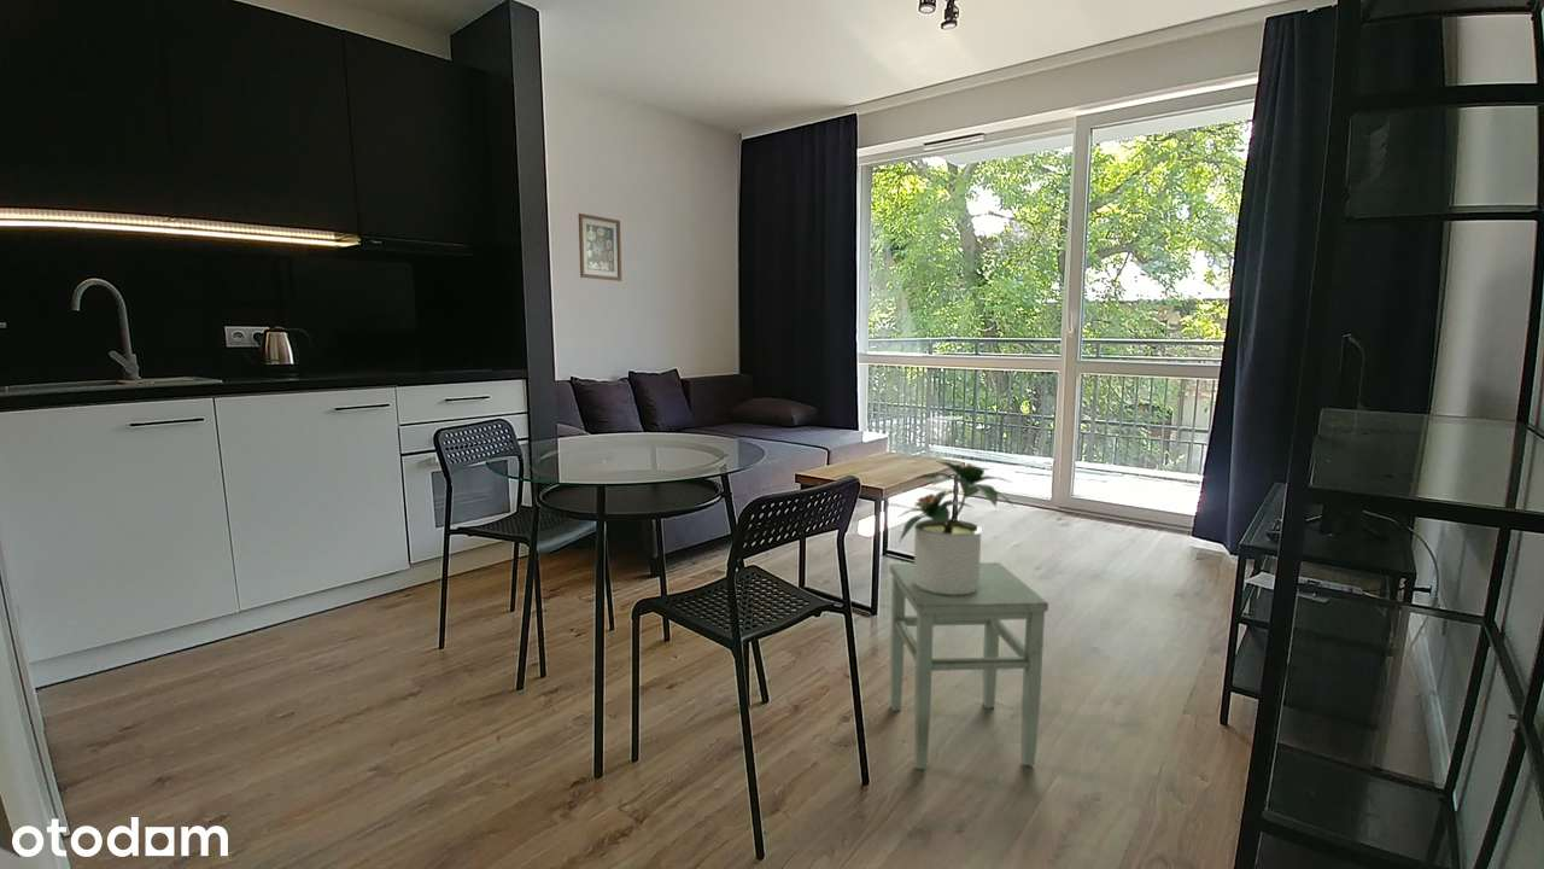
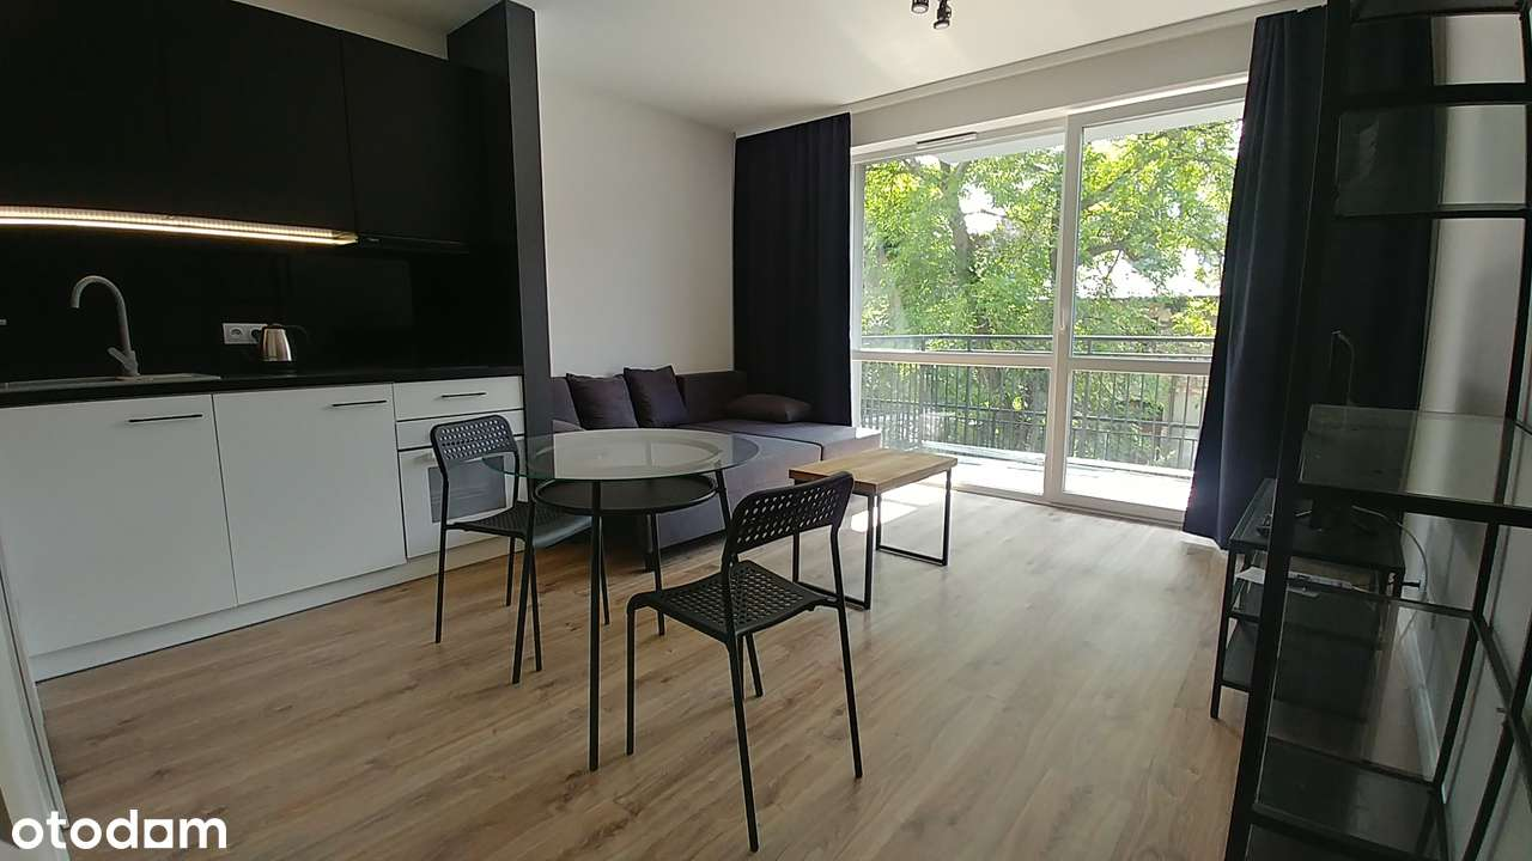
- wall art [578,212,622,282]
- potted plant [897,460,1016,595]
- stool [889,561,1049,770]
